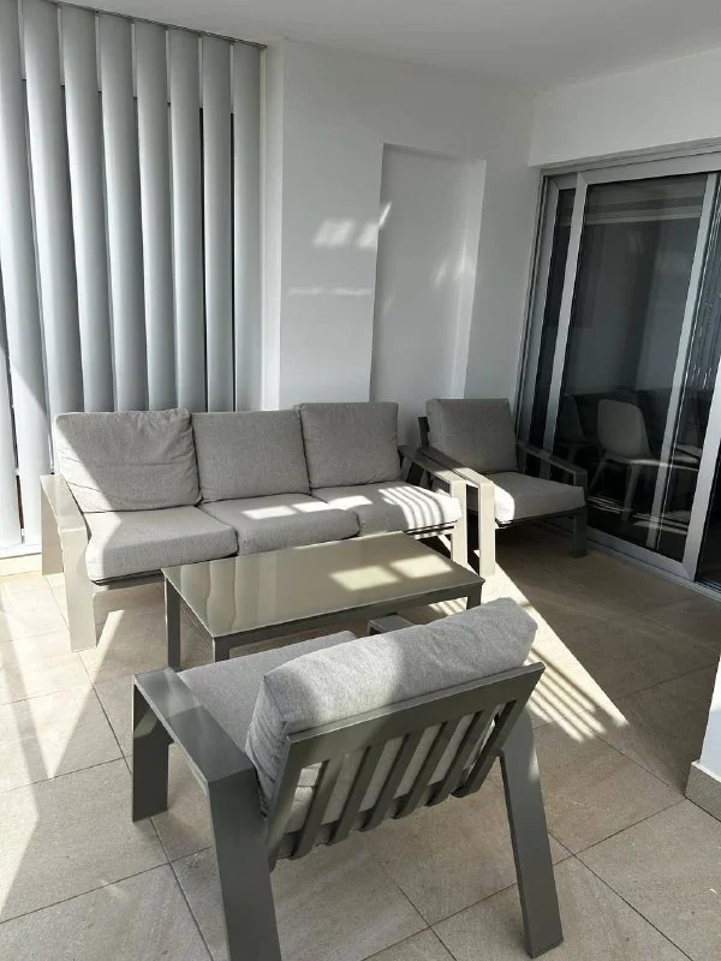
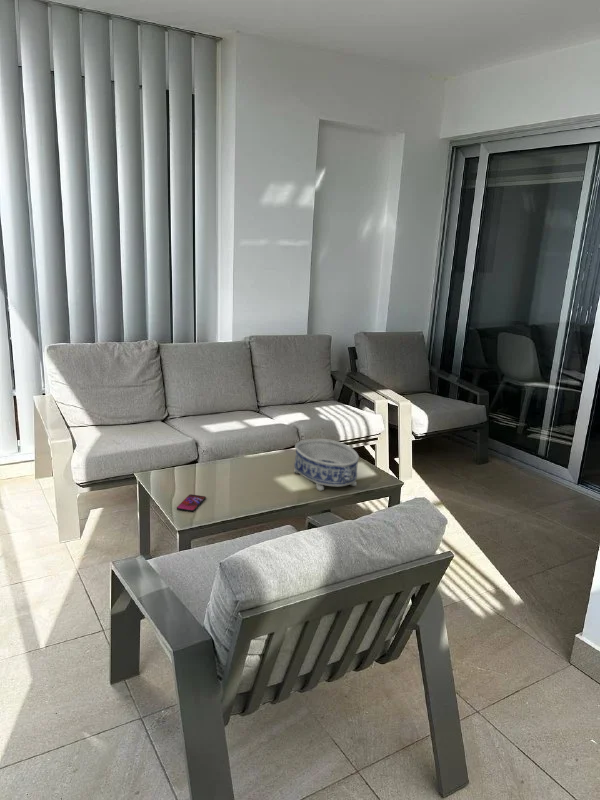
+ smartphone [176,493,207,513]
+ decorative bowl [293,438,360,492]
